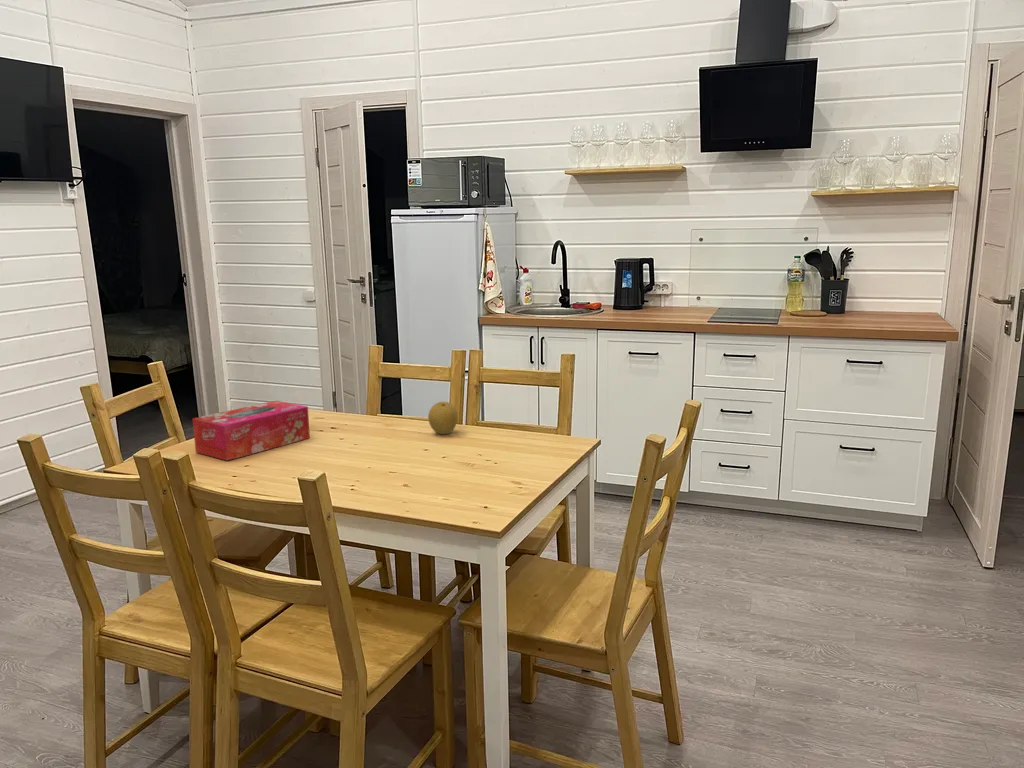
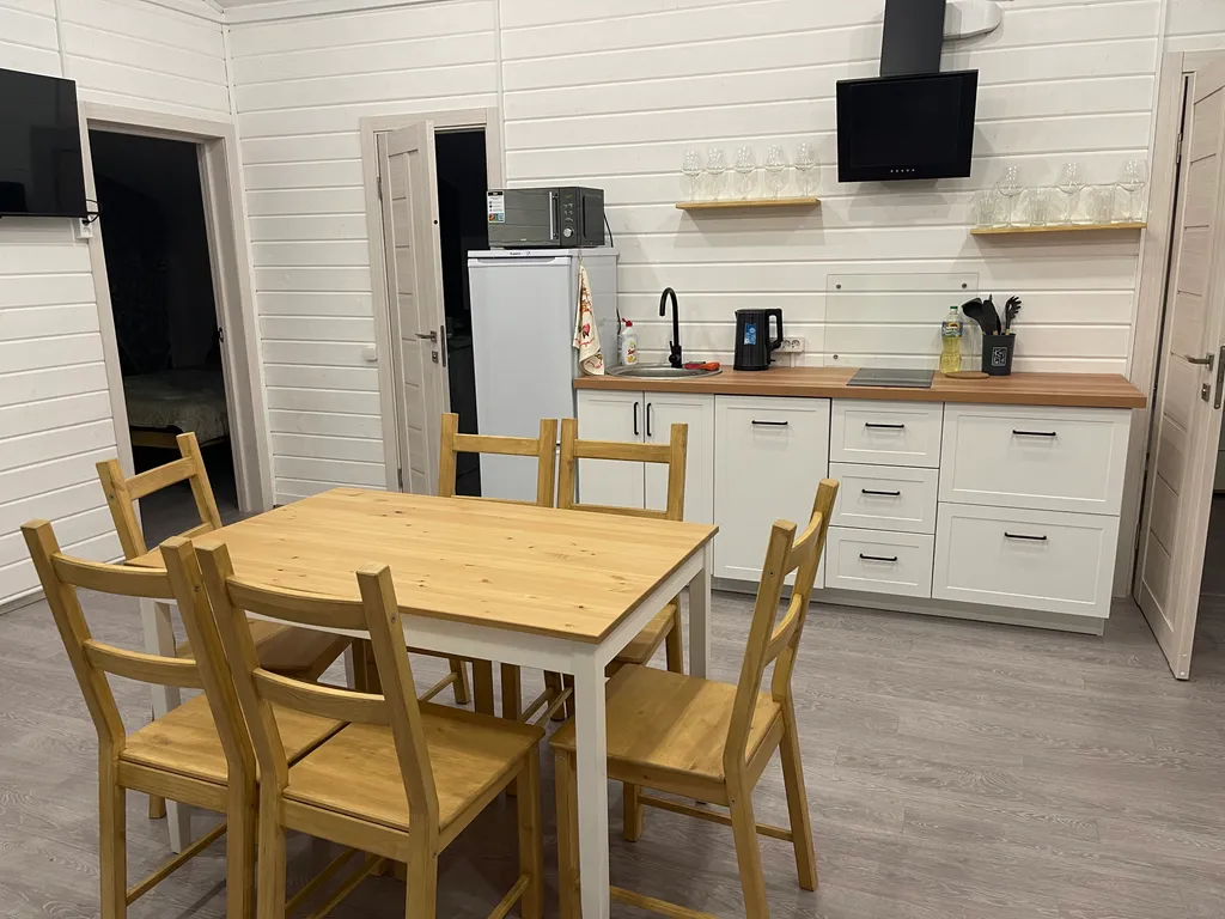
- tissue box [192,400,311,462]
- fruit [427,401,459,435]
